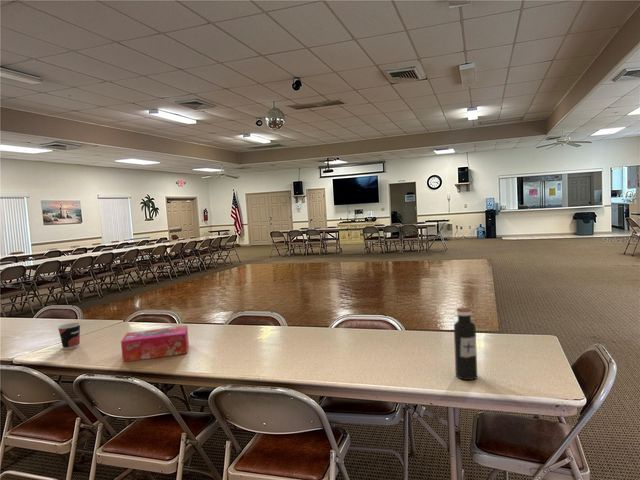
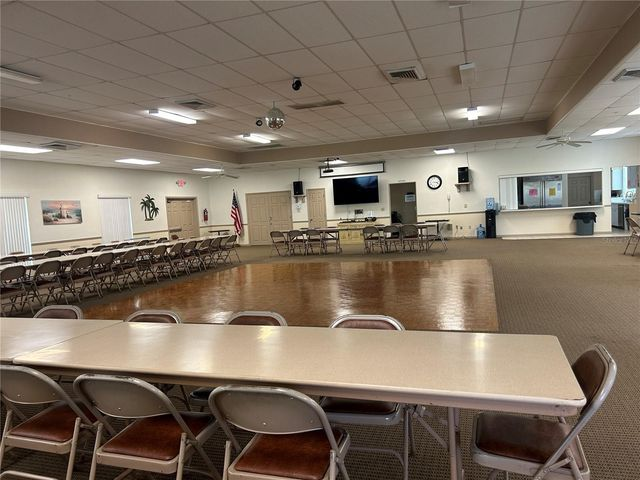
- water bottle [453,307,478,381]
- cup [57,322,81,350]
- tissue box [120,325,190,363]
